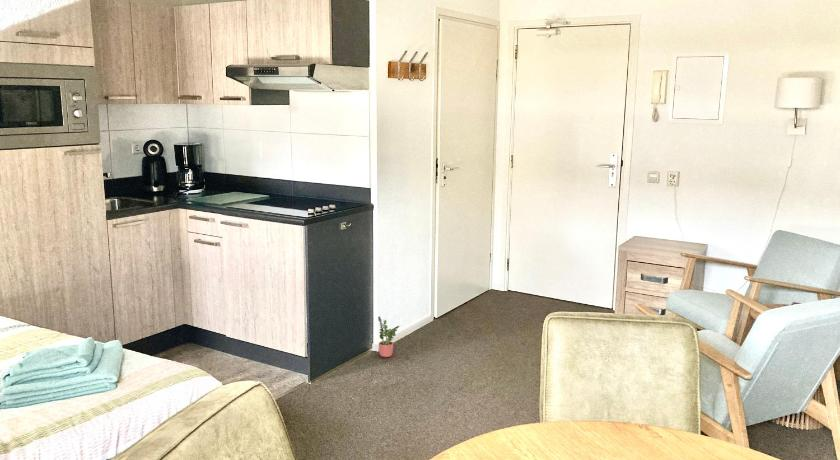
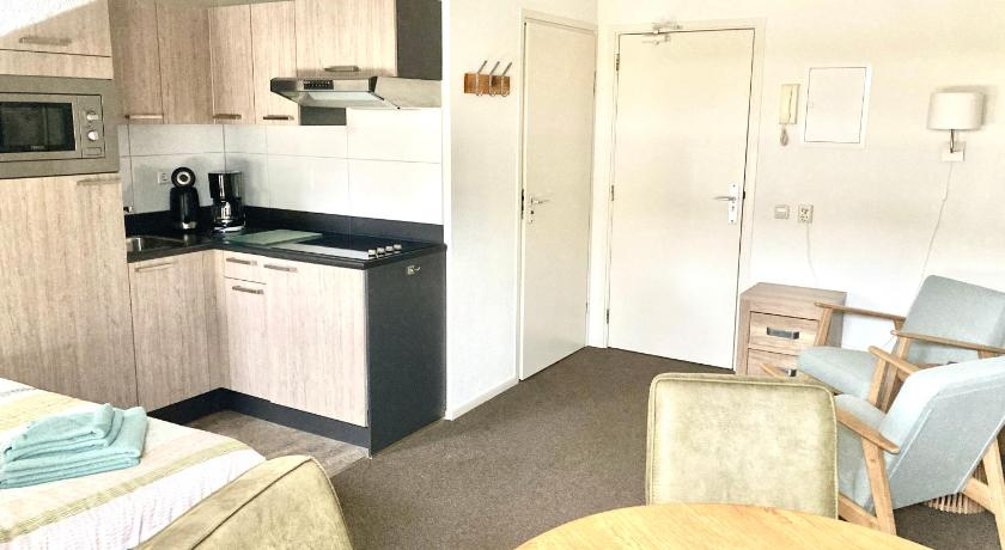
- potted plant [377,315,400,358]
